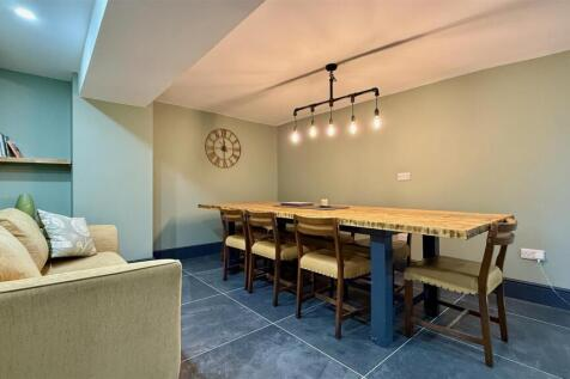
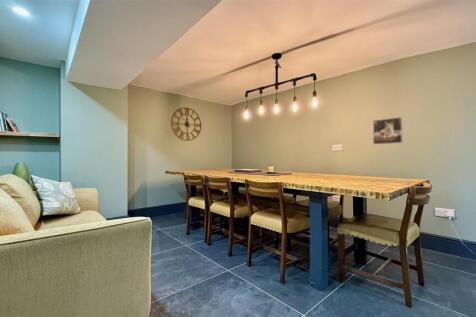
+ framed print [372,116,404,145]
